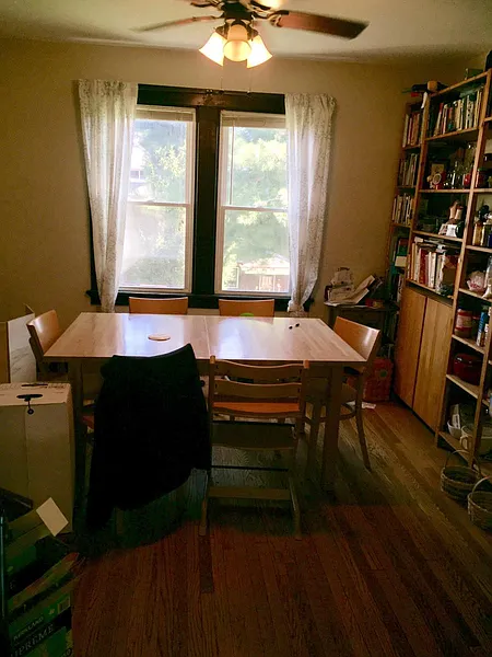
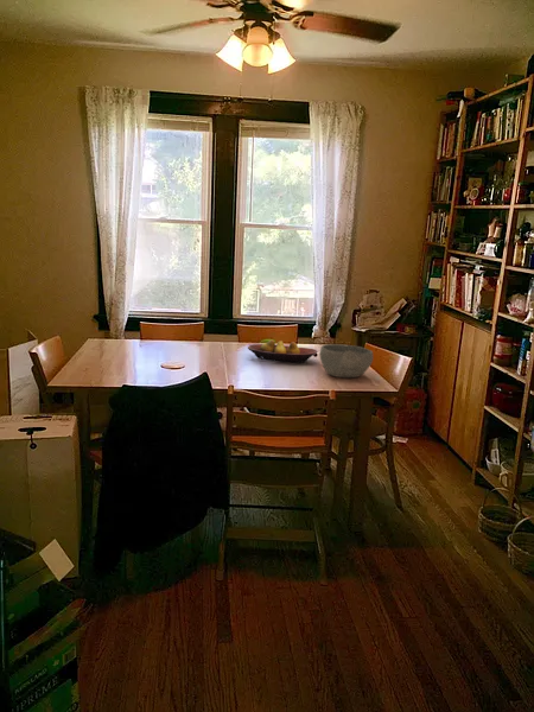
+ bowl [318,343,374,379]
+ fruit bowl [247,339,318,364]
